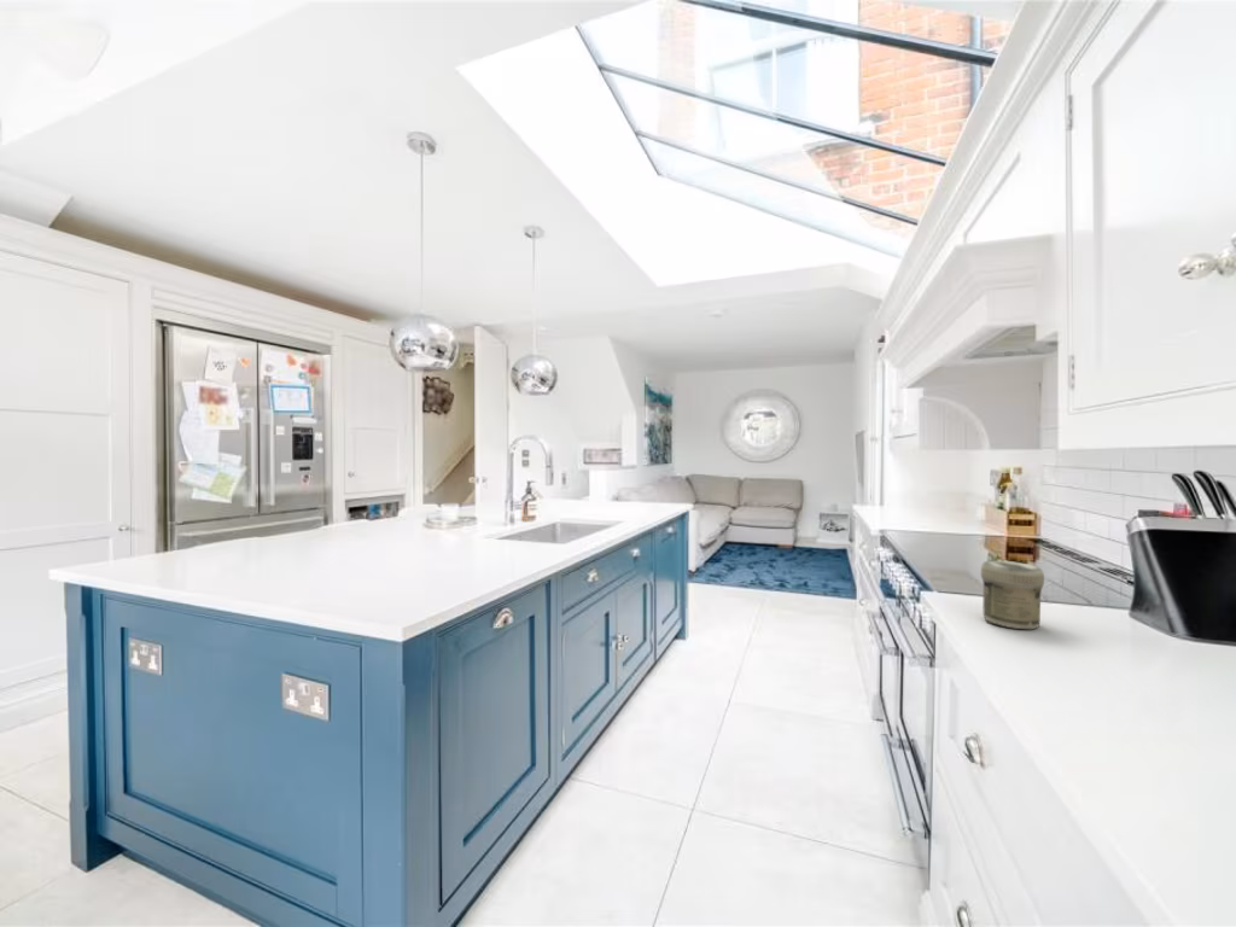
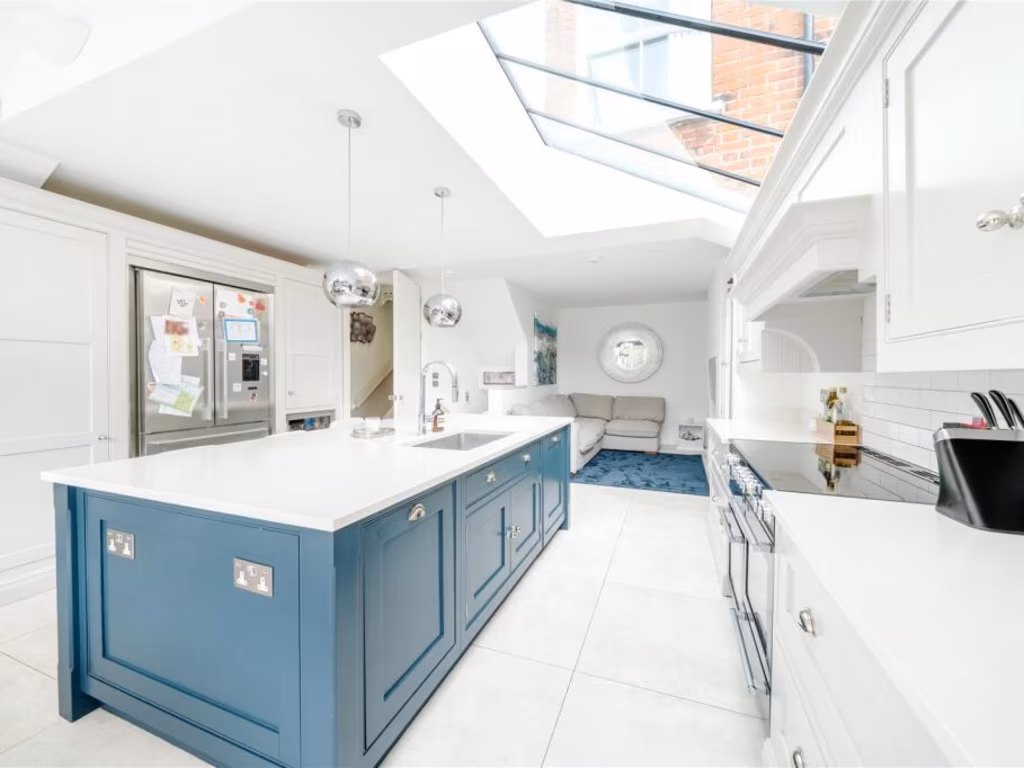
- jar [980,559,1045,630]
